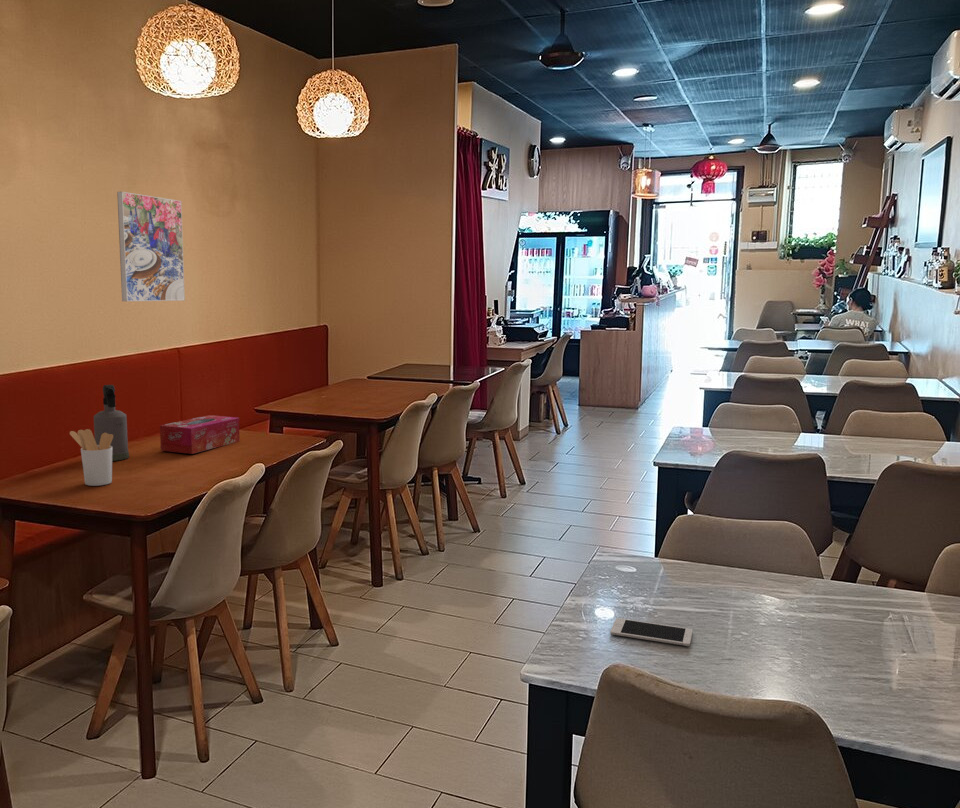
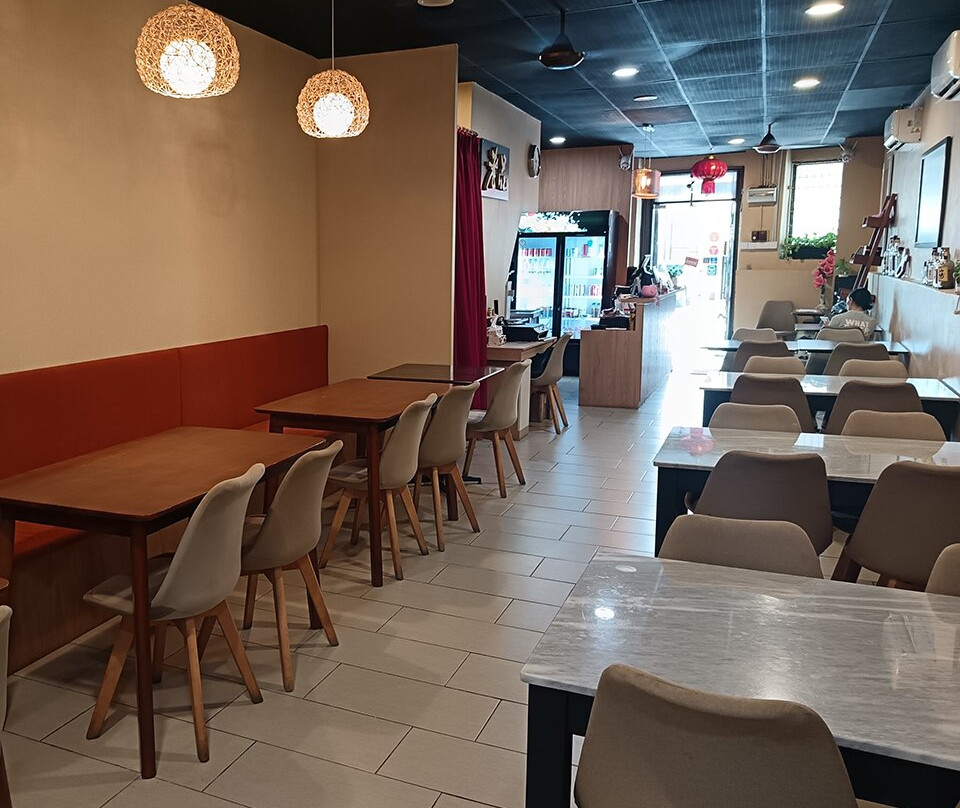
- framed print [116,191,186,302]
- tissue box [159,414,241,455]
- spray bottle [93,384,130,462]
- cell phone [609,617,694,647]
- utensil holder [69,428,113,487]
